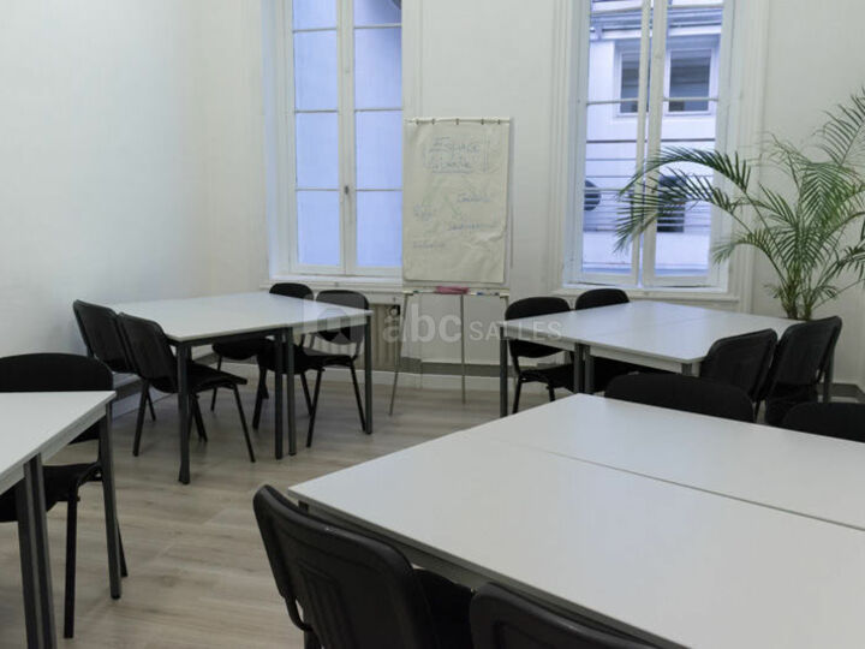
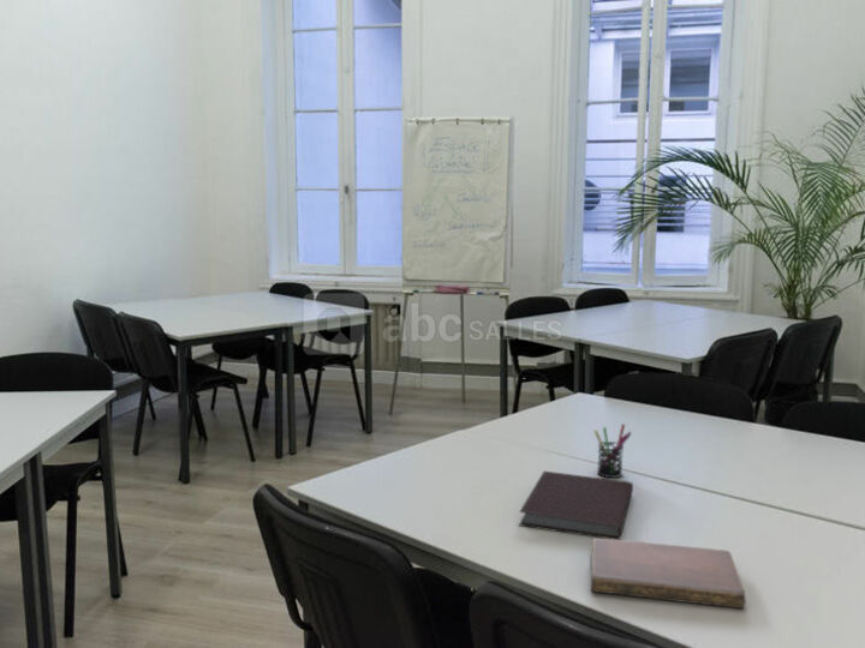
+ pen holder [592,422,632,479]
+ notebook [590,538,746,610]
+ notebook [518,470,634,540]
